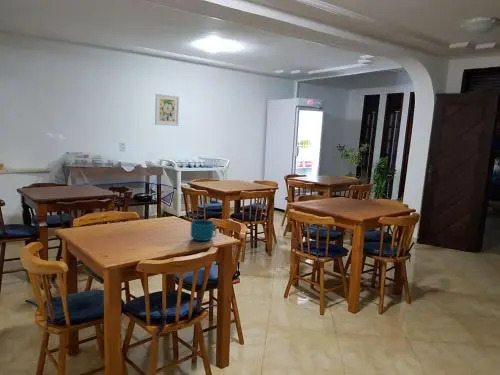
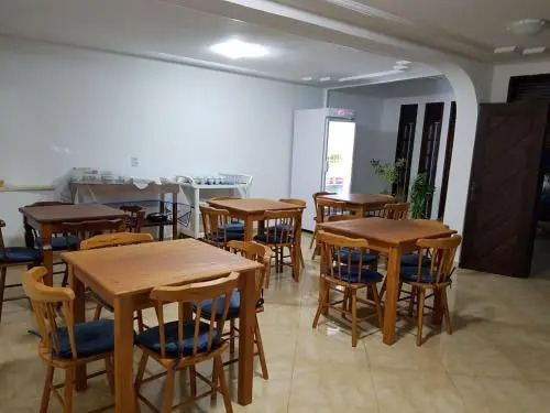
- cup [190,219,217,242]
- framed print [154,93,180,127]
